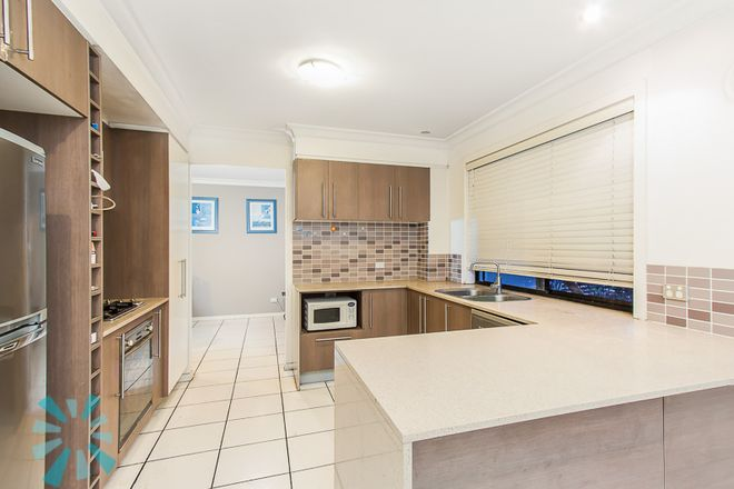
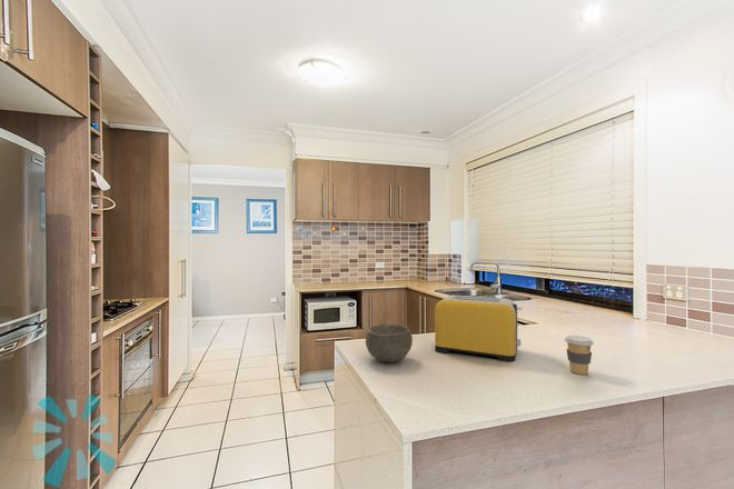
+ toaster [434,295,524,362]
+ bowl [365,322,414,363]
+ coffee cup [564,335,595,376]
